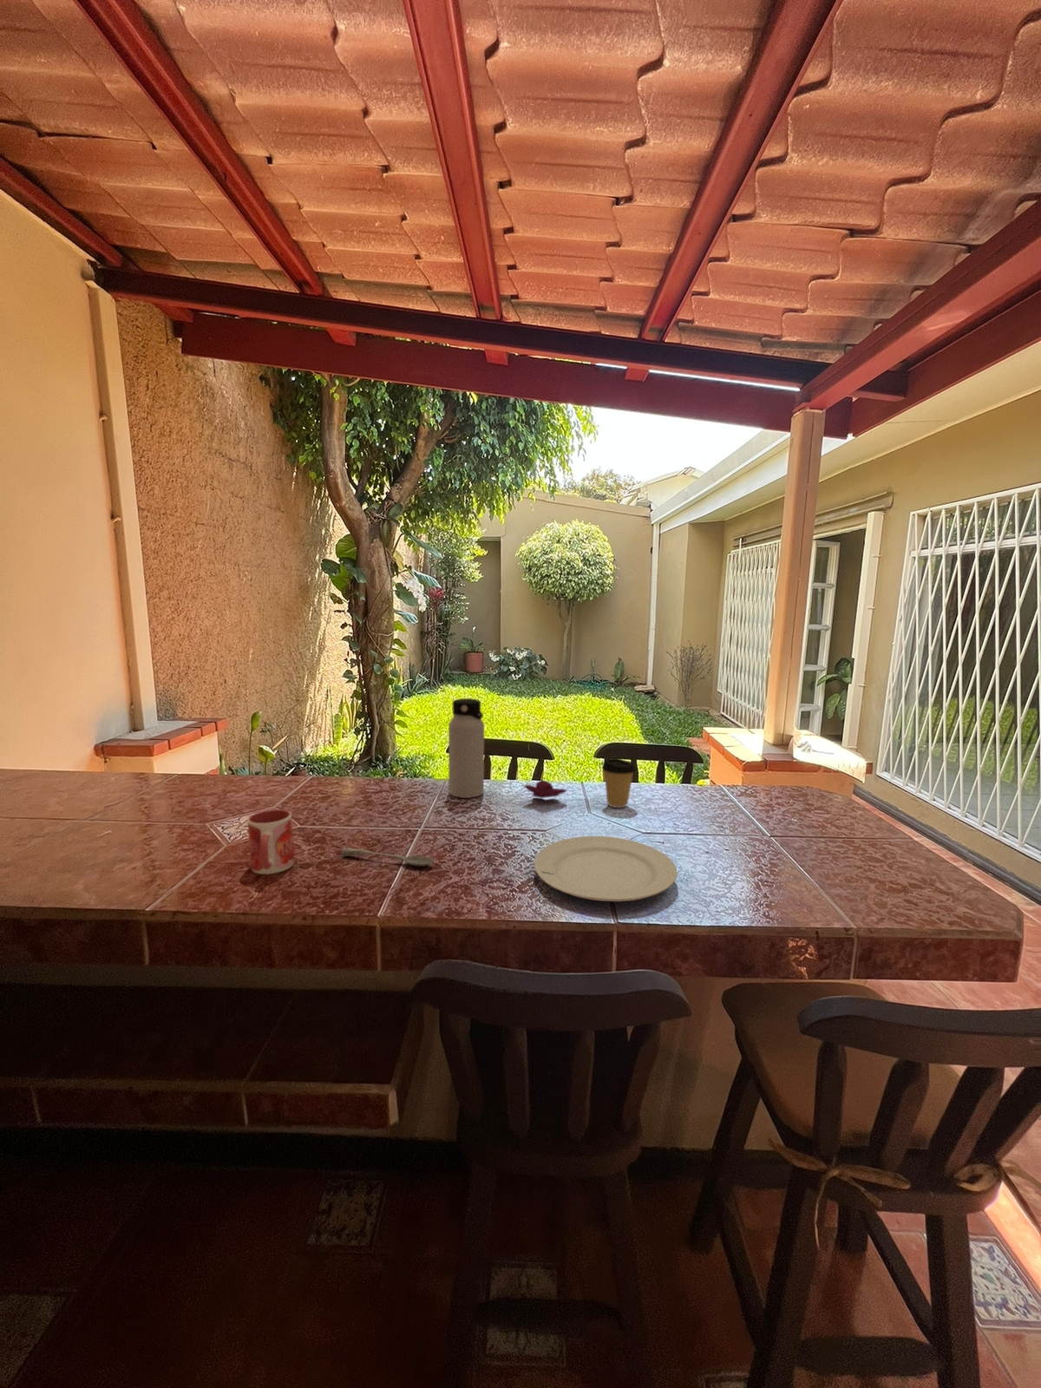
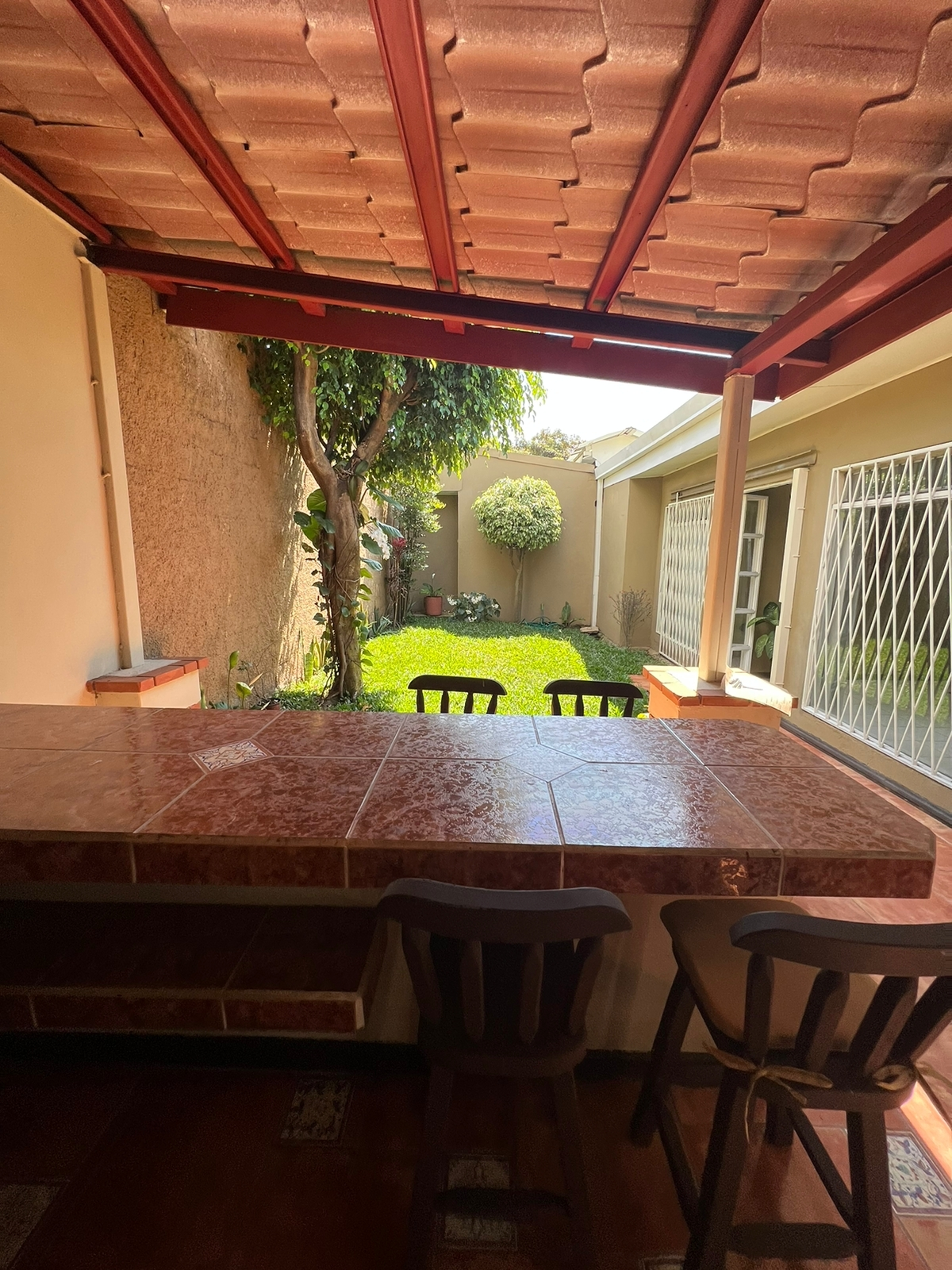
- coffee cup [601,757,636,809]
- water bottle [447,697,484,799]
- soupspoon [341,847,434,867]
- chinaware [534,835,678,902]
- flower [523,779,569,799]
- mug [246,809,295,875]
